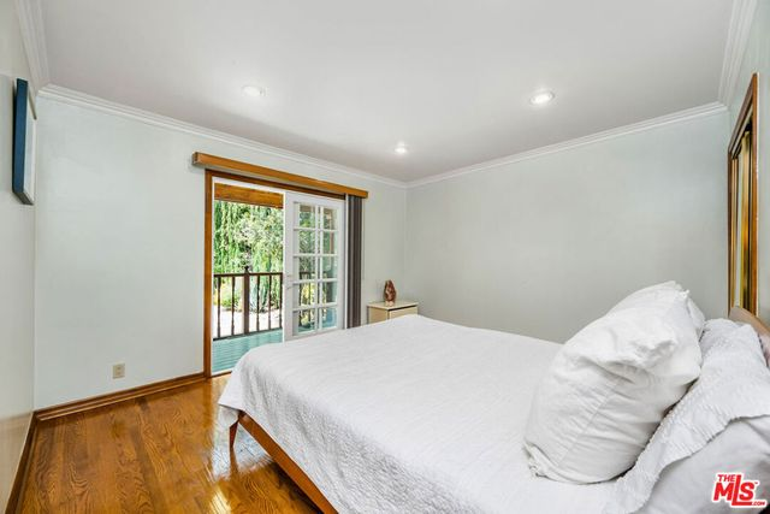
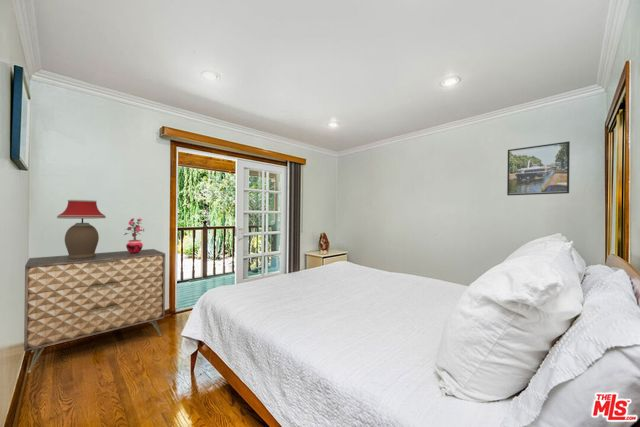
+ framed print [506,140,571,197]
+ dresser [23,248,166,374]
+ potted plant [123,217,145,254]
+ table lamp [56,199,107,260]
